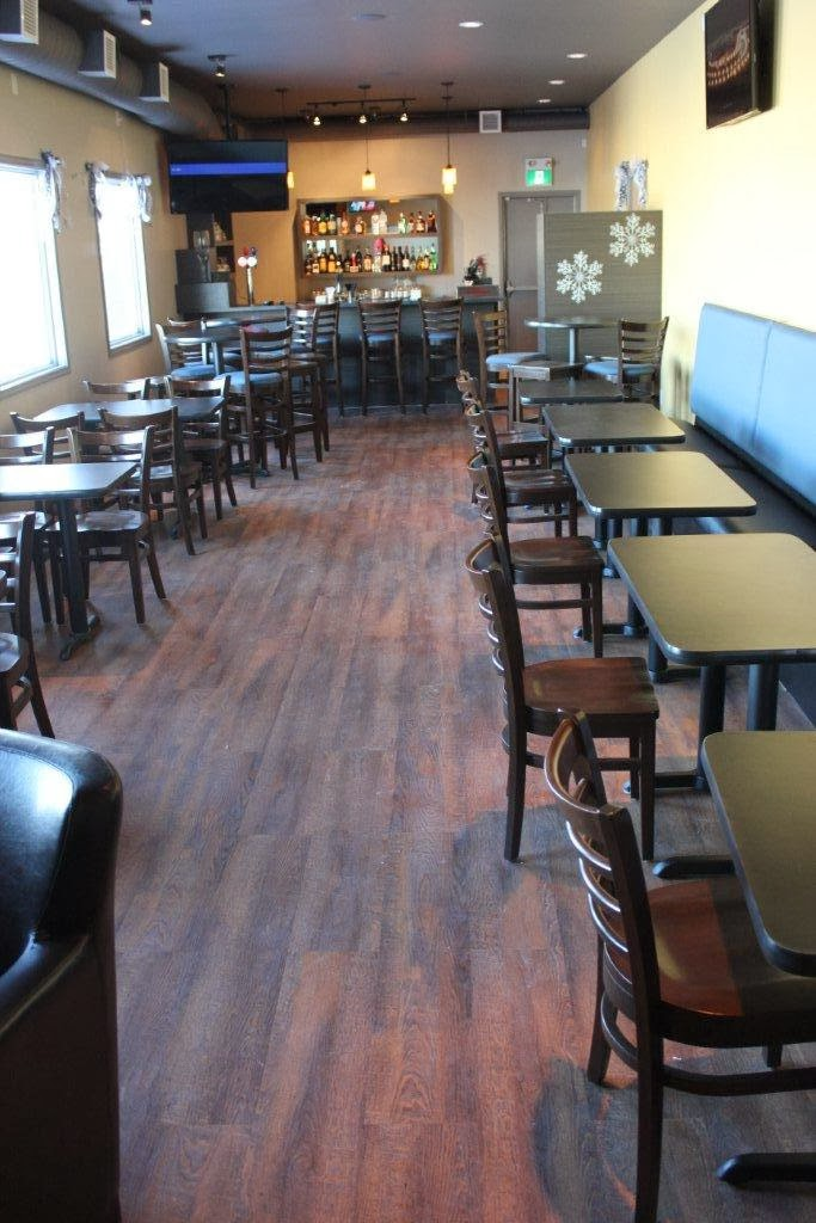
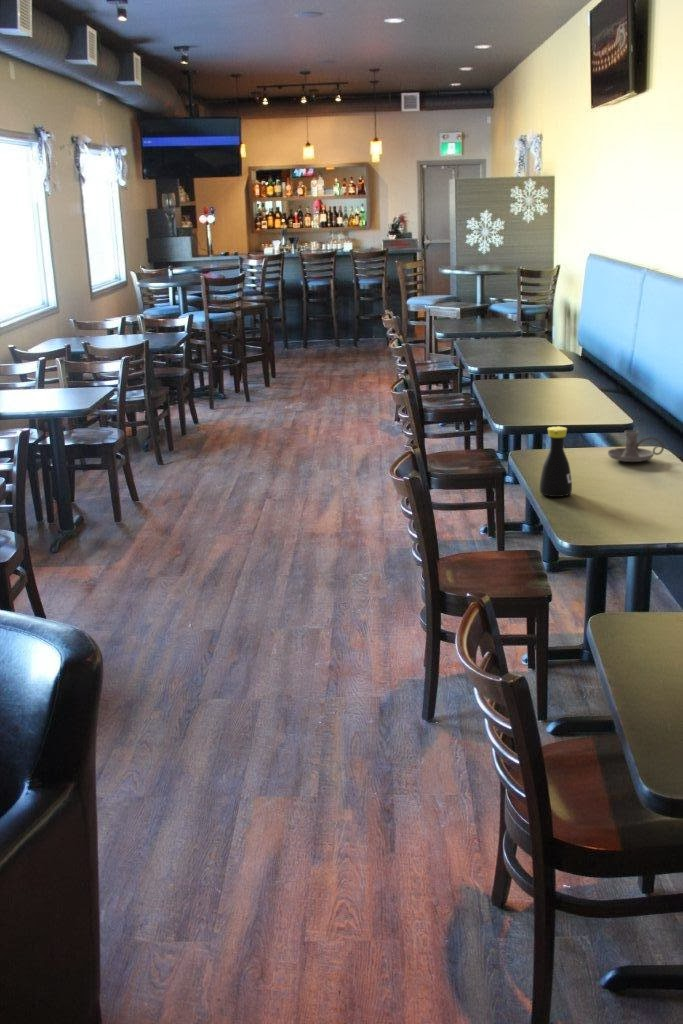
+ bottle [539,425,573,498]
+ candle holder [607,429,665,463]
